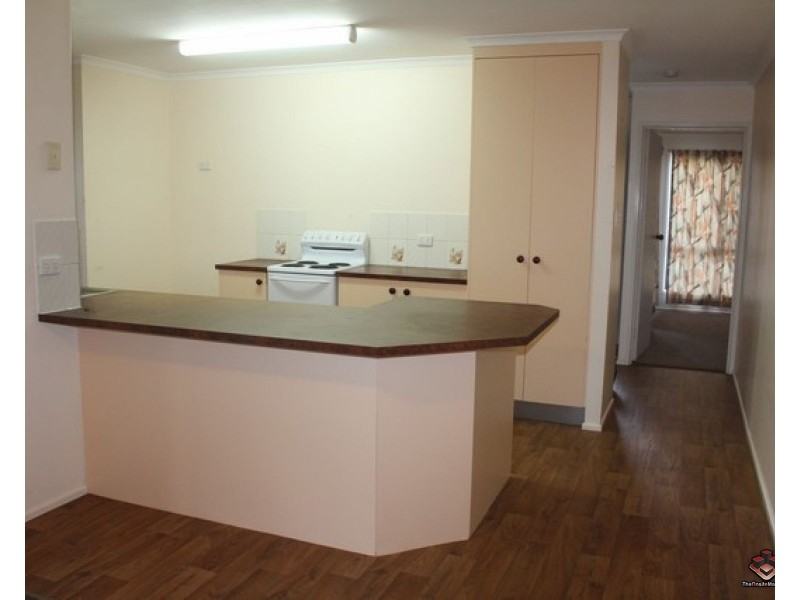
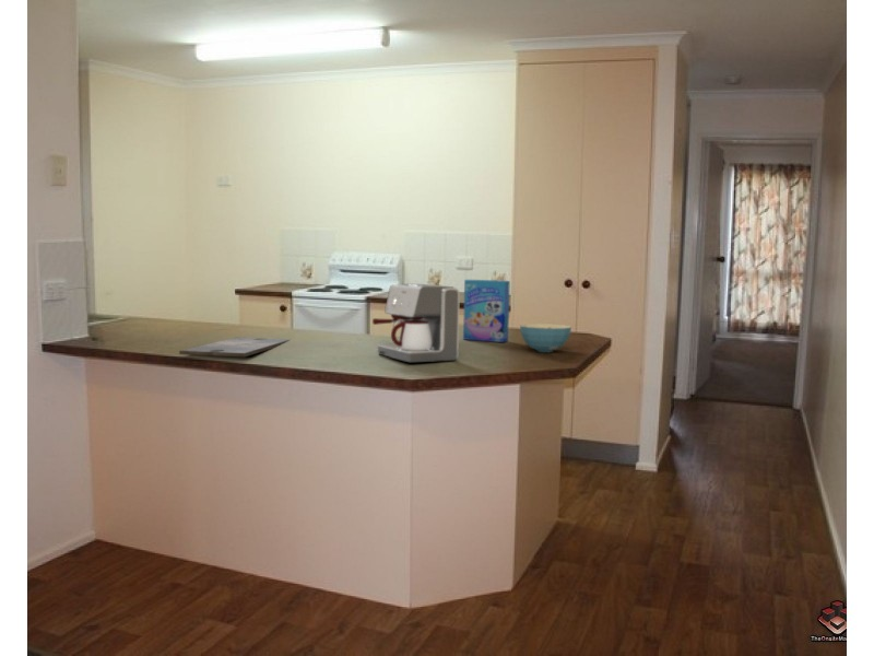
+ cereal box [462,279,511,343]
+ cereal bowl [519,323,572,353]
+ cutting board [178,336,292,358]
+ coffee maker [371,283,461,363]
